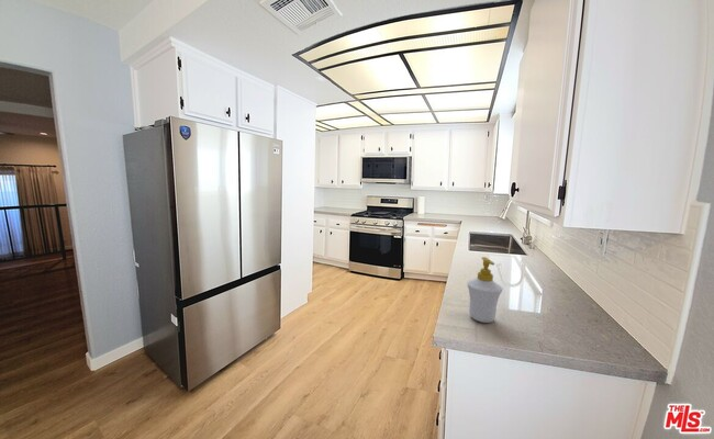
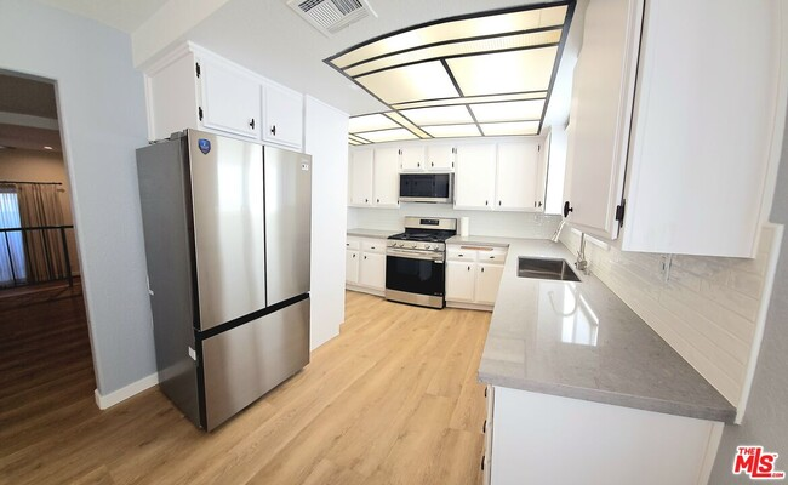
- soap bottle [466,256,503,324]
